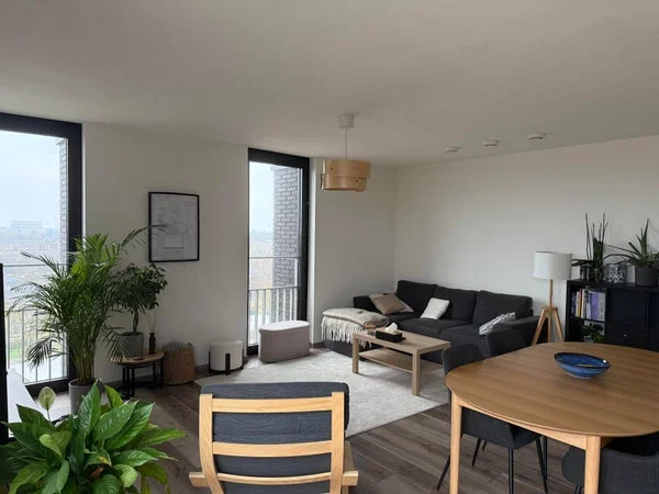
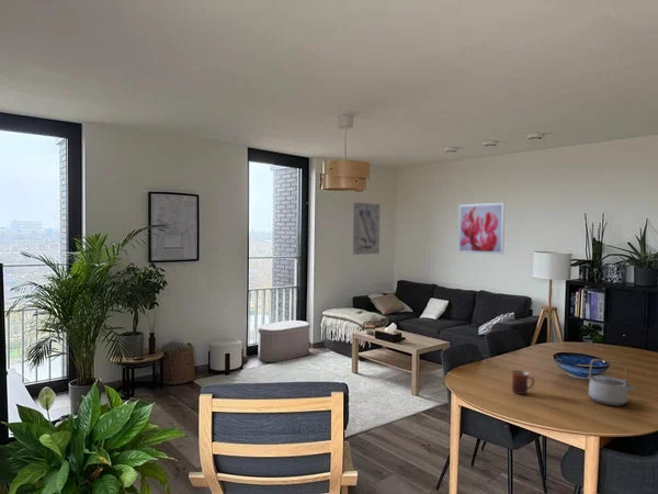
+ mug [510,369,535,395]
+ teapot [588,358,637,407]
+ wall art [352,201,382,256]
+ wall art [457,202,506,256]
